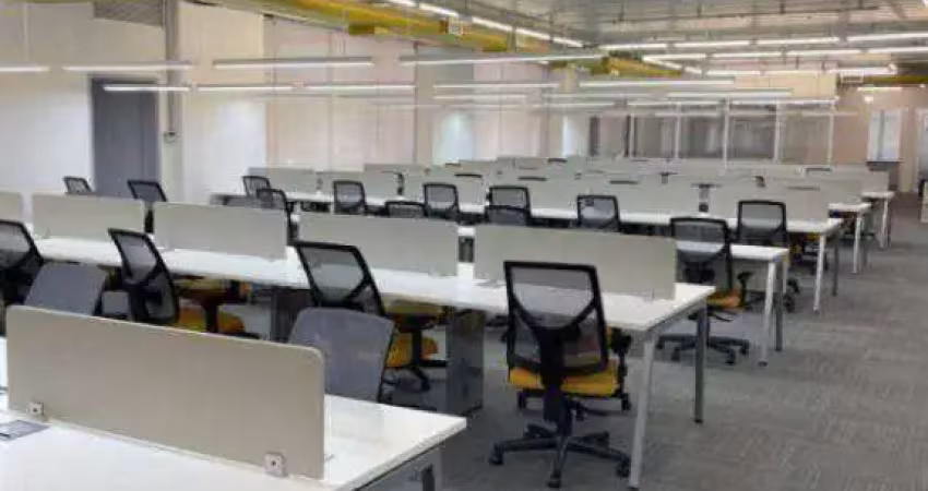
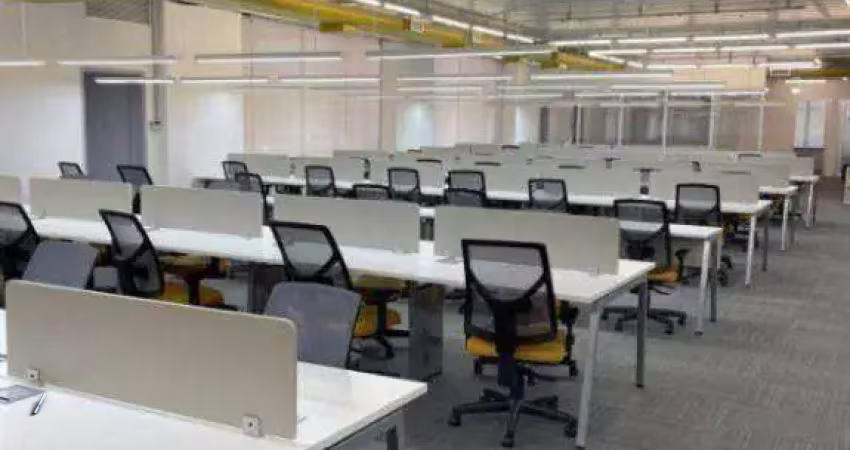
+ pen [30,393,48,415]
